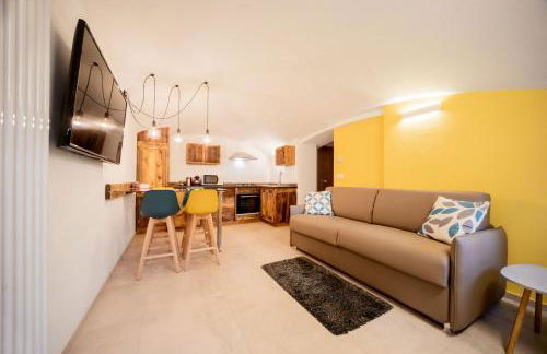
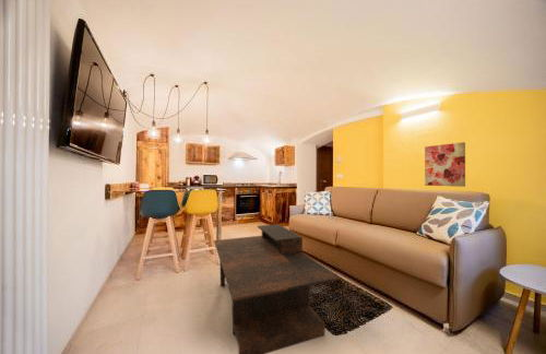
+ coffee table [213,223,341,354]
+ wall art [424,141,466,188]
